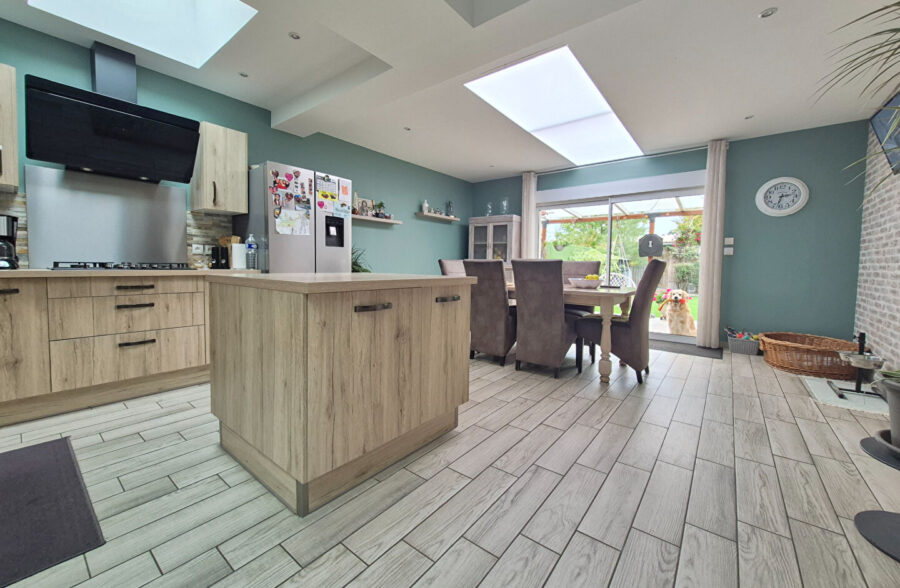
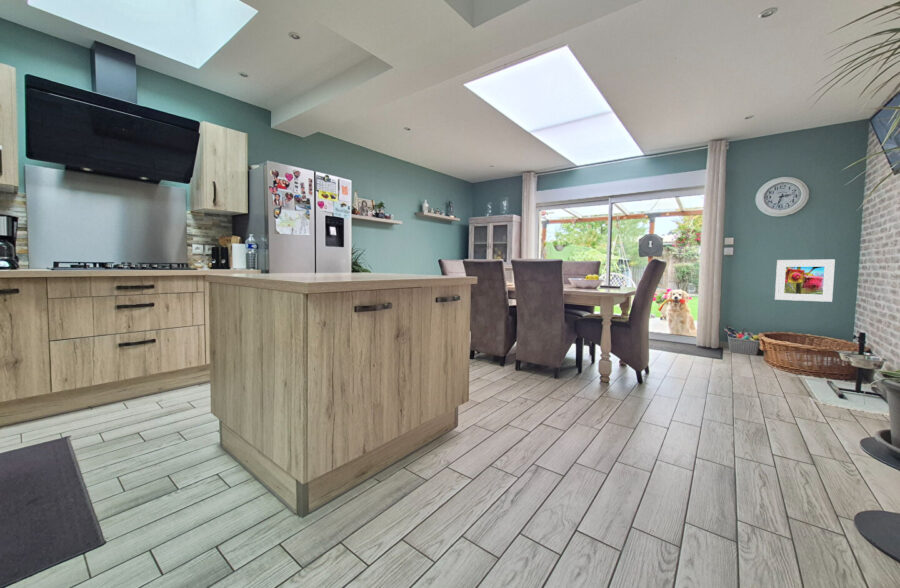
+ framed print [774,259,836,303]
